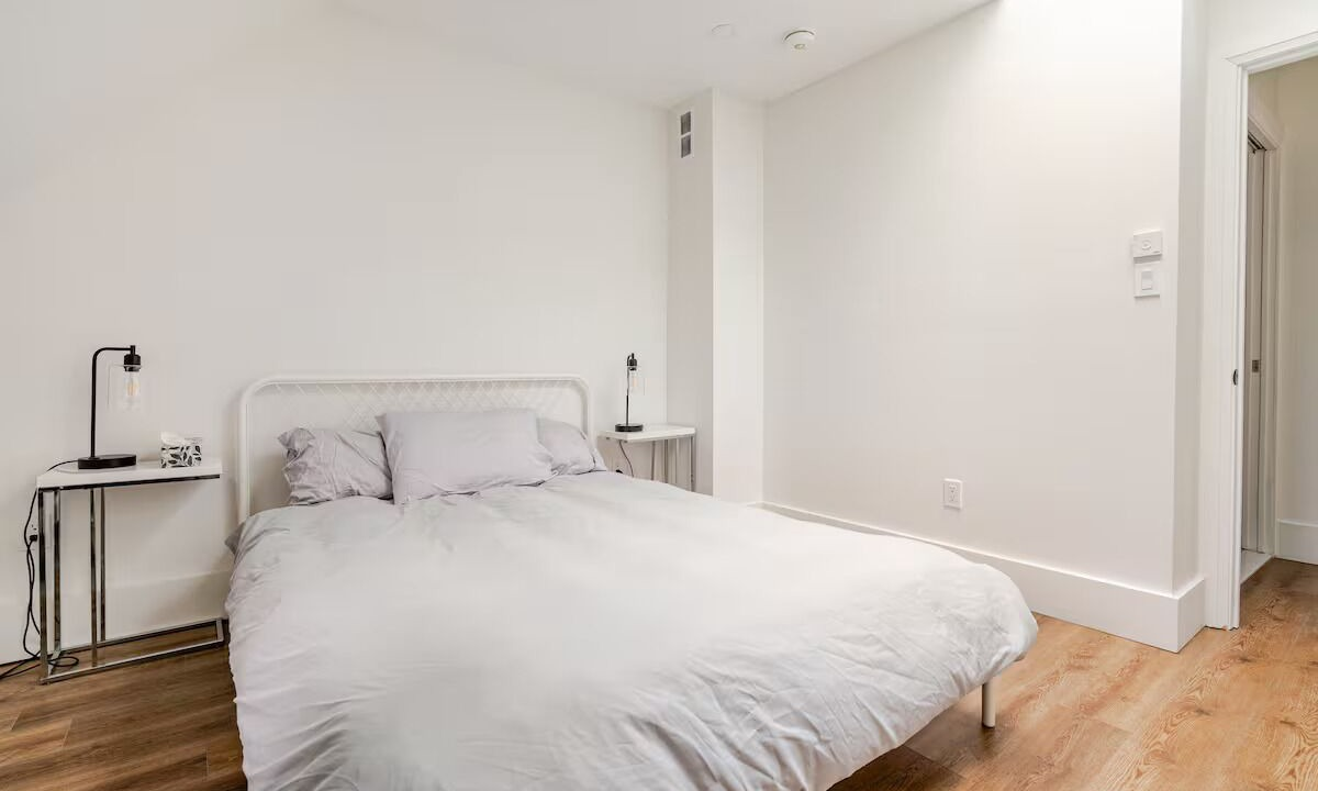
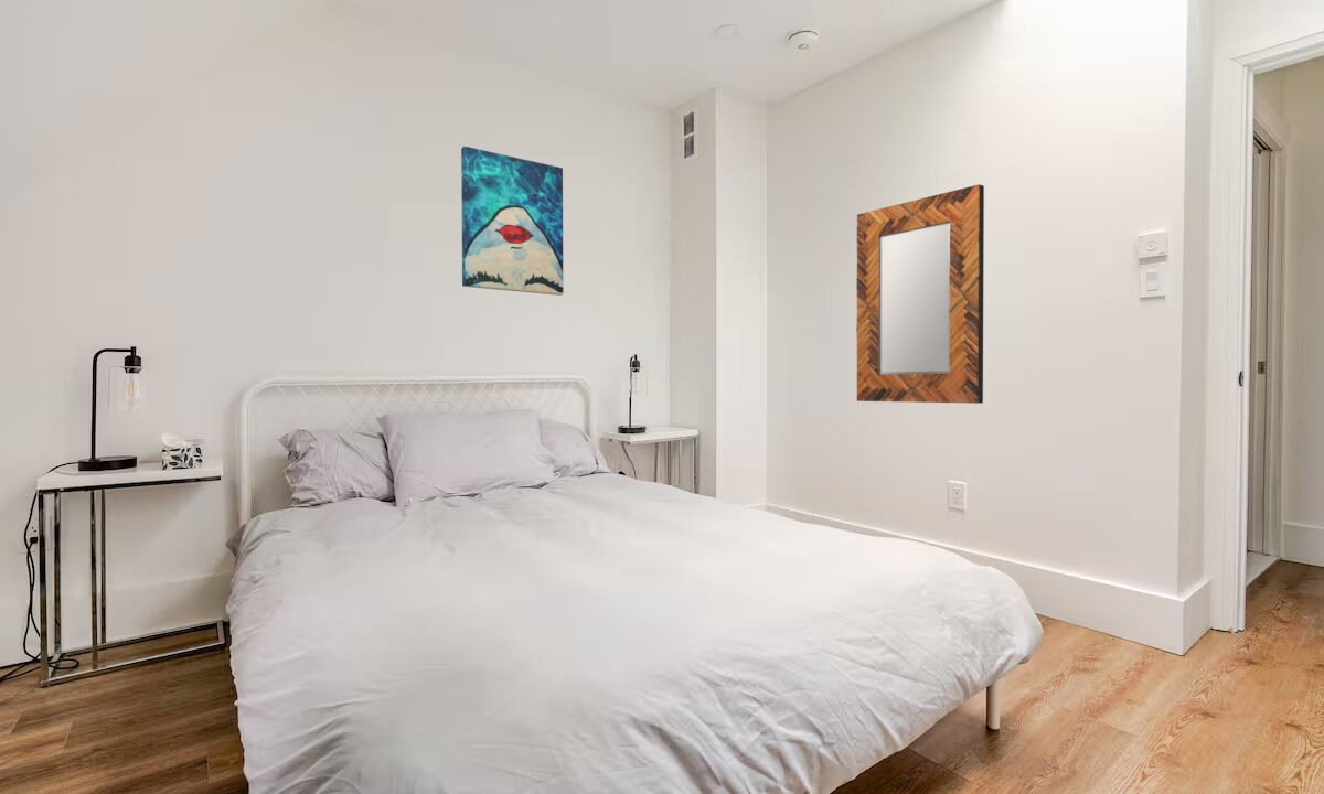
+ wall art [460,146,565,297]
+ home mirror [855,183,985,405]
